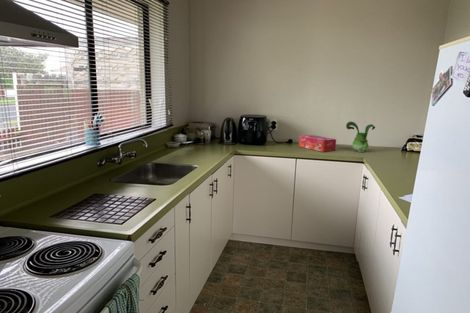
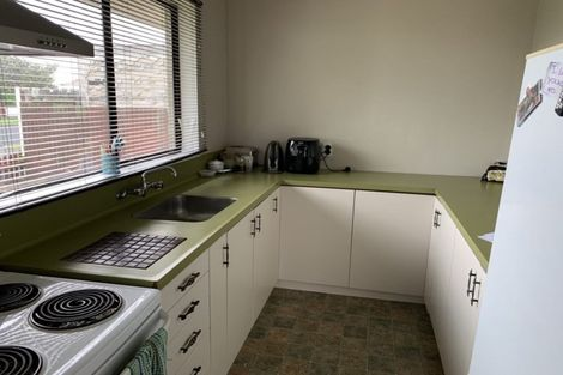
- toy figurine [345,121,376,153]
- tissue box [298,134,337,153]
